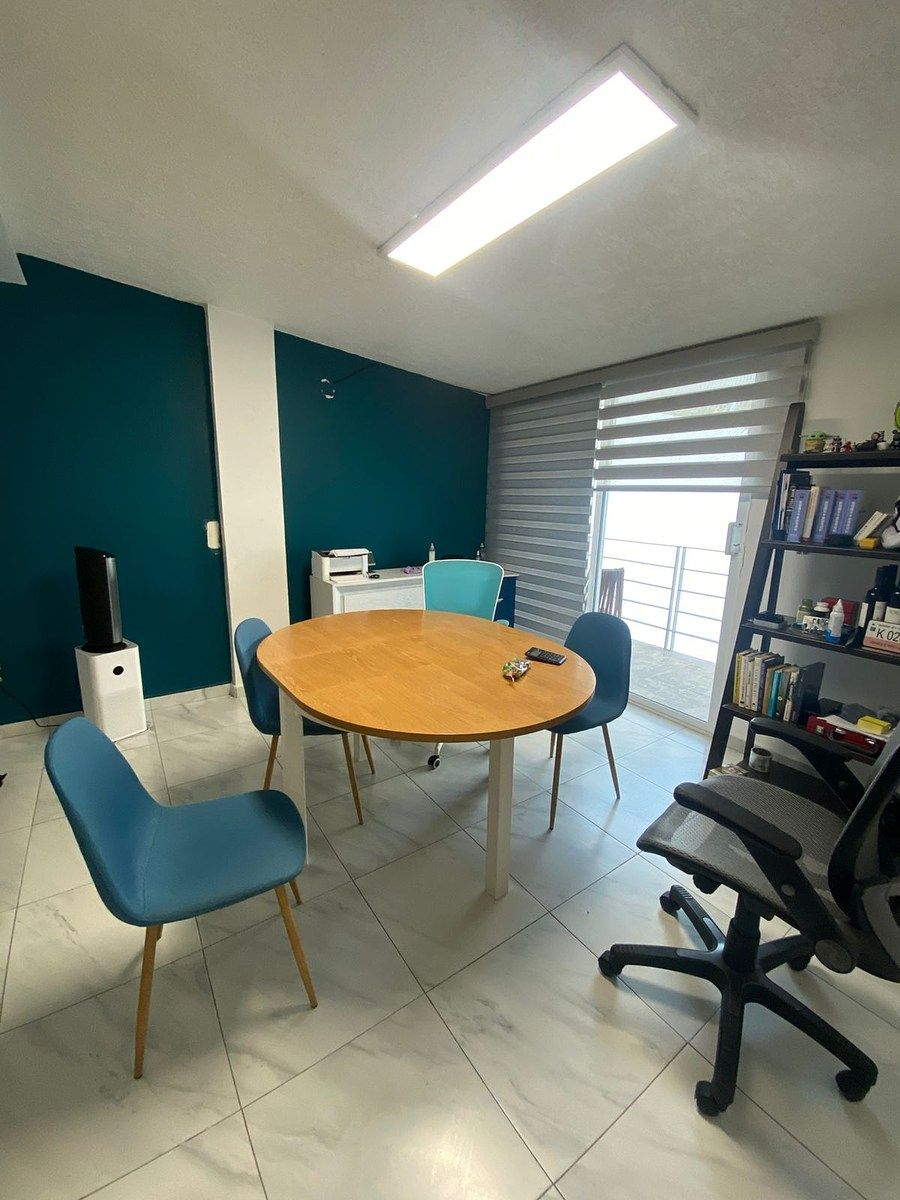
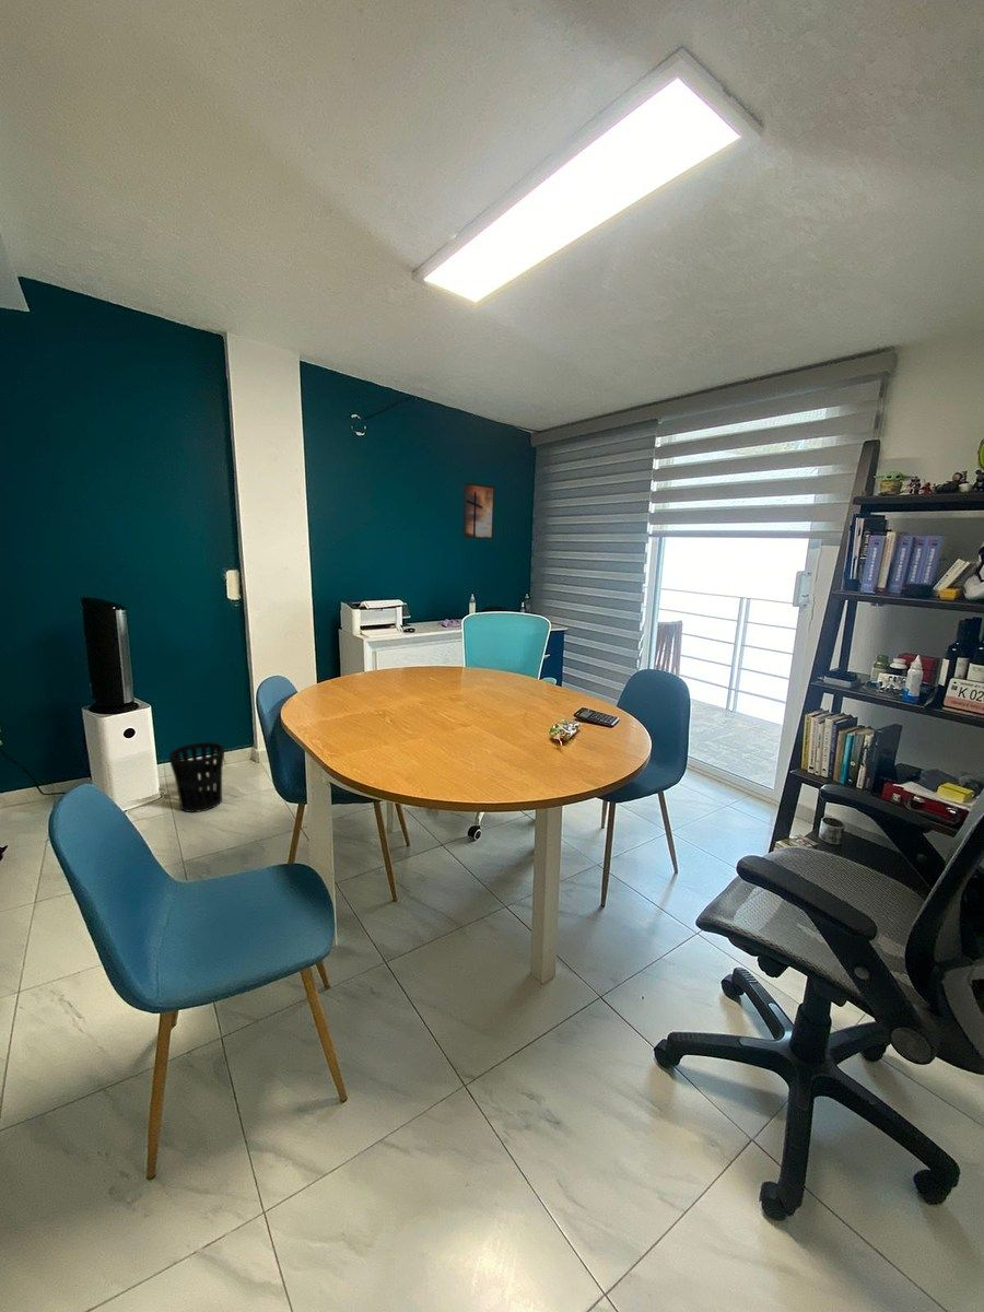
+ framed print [461,481,496,541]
+ wastebasket [167,741,225,813]
